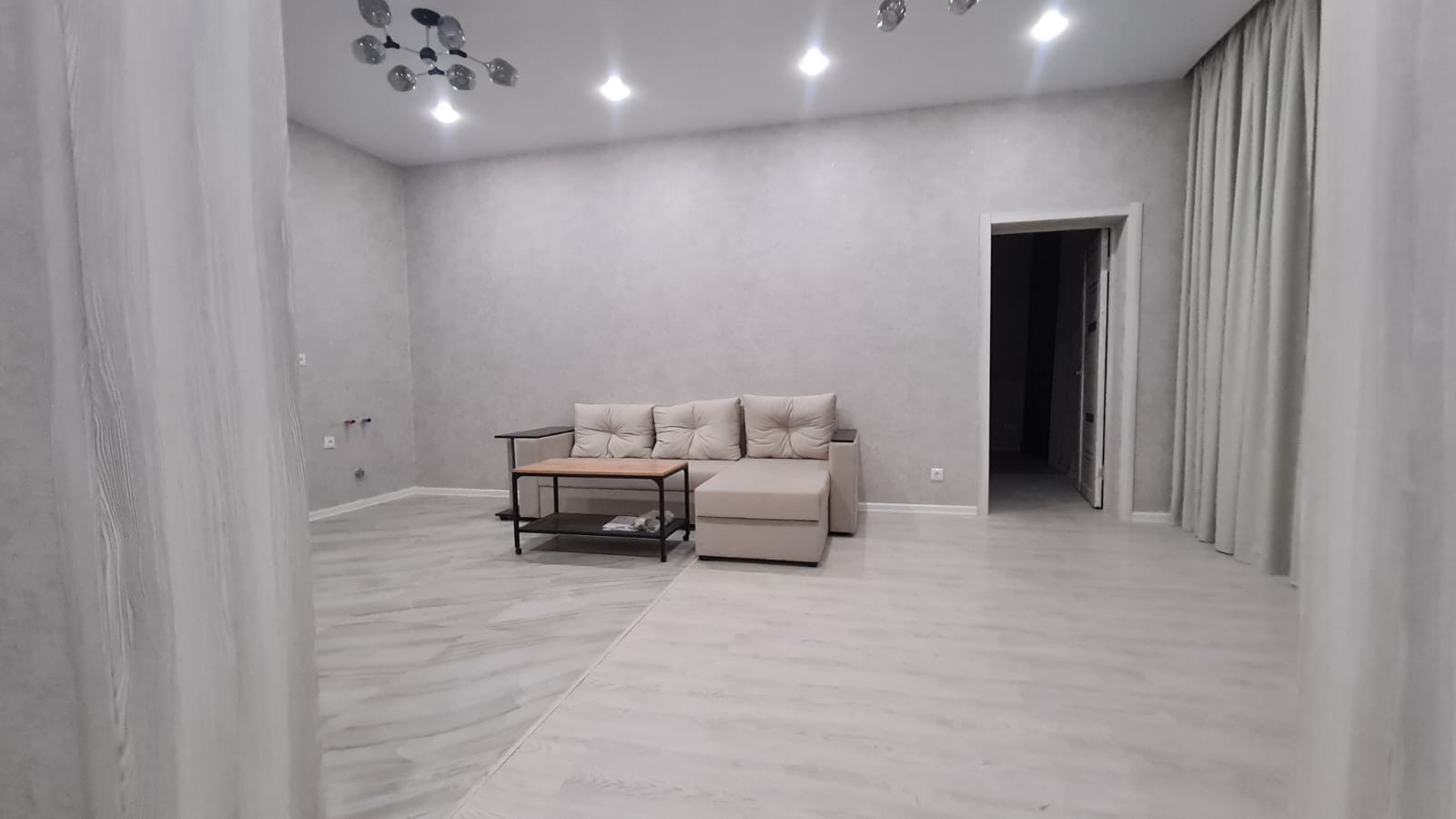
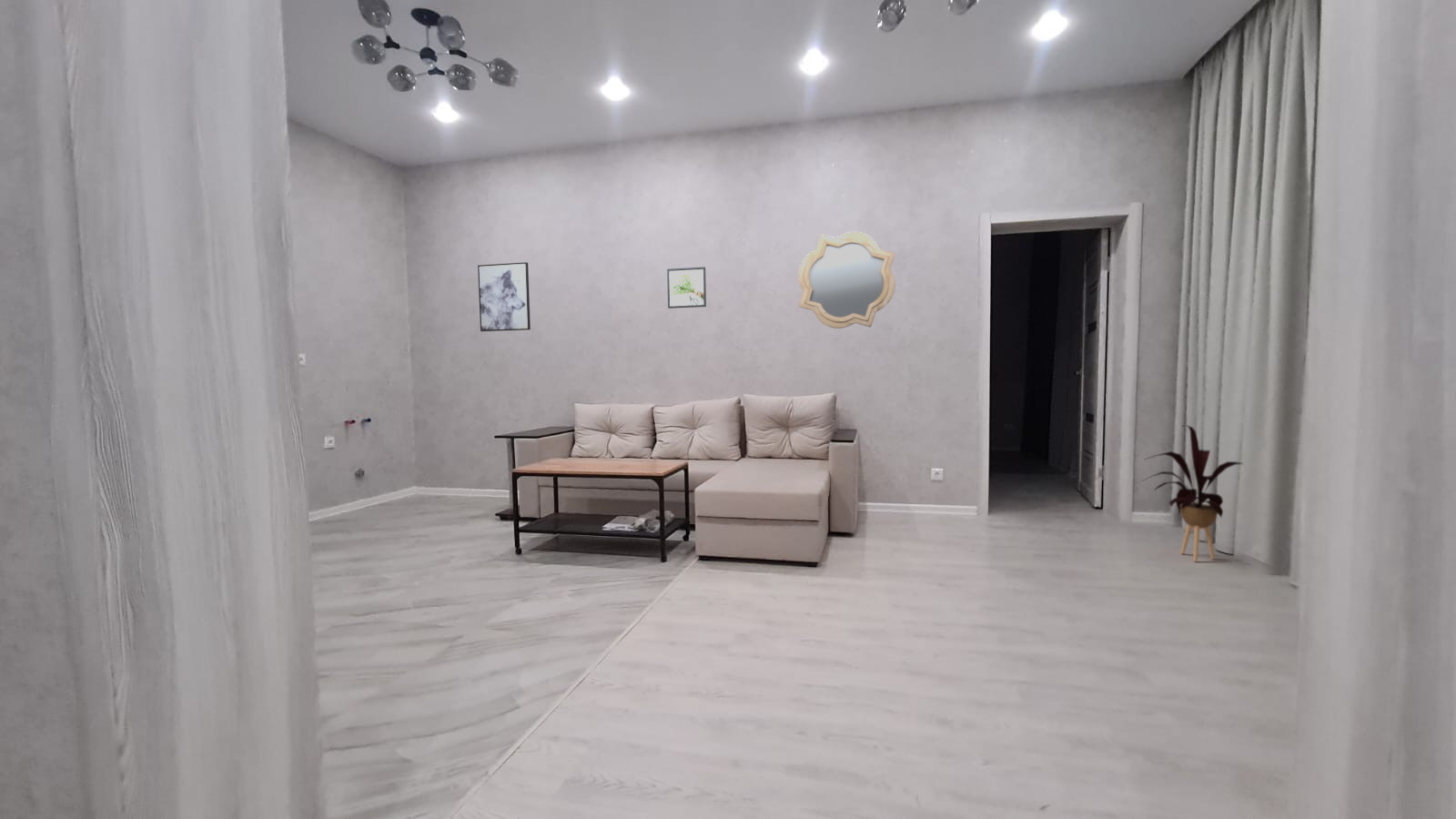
+ mirror [797,231,896,329]
+ house plant [1141,424,1243,562]
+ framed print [666,266,707,309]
+ wall art [477,261,531,332]
